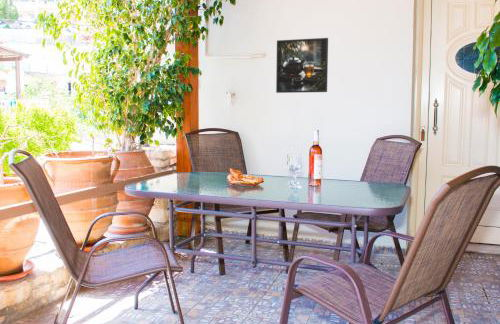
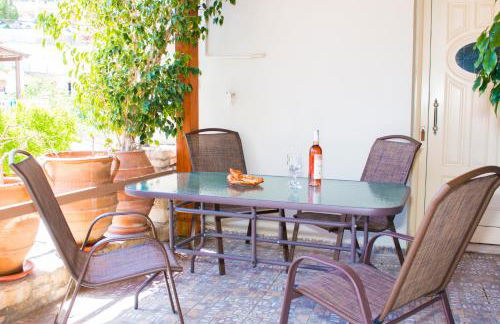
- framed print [275,37,329,94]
